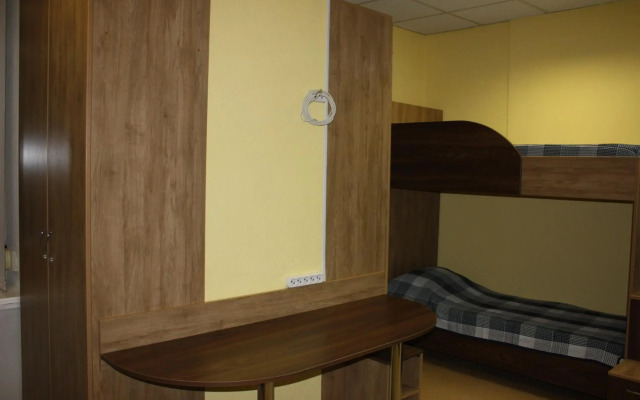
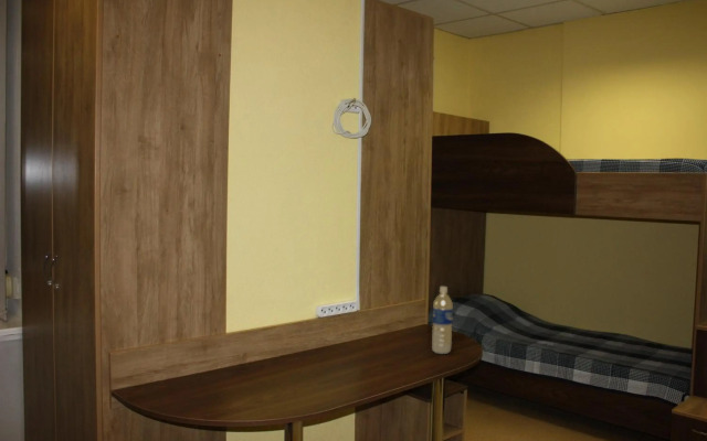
+ water bottle [431,286,454,355]
